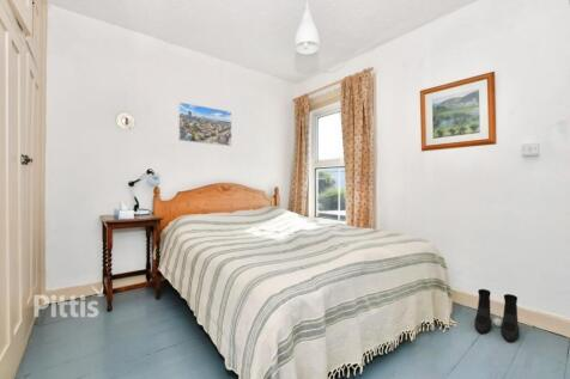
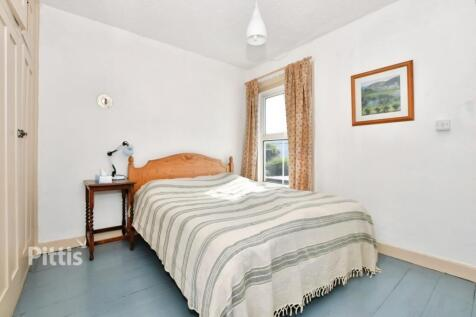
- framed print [177,100,232,147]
- boots [473,288,521,343]
